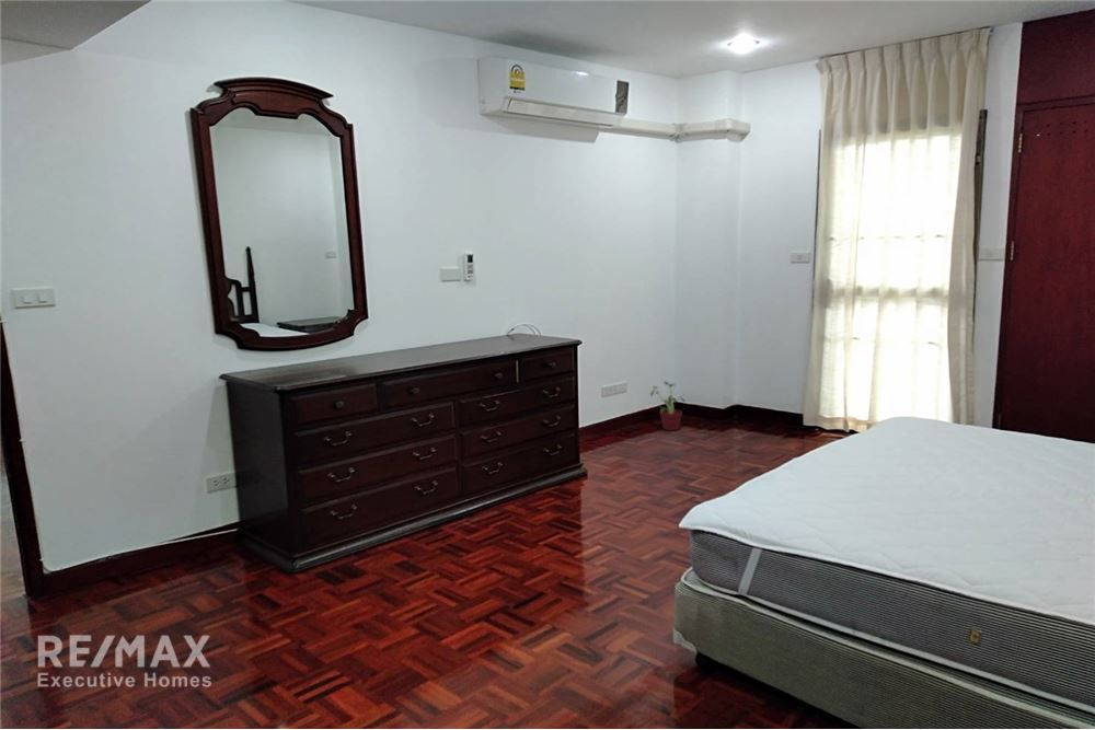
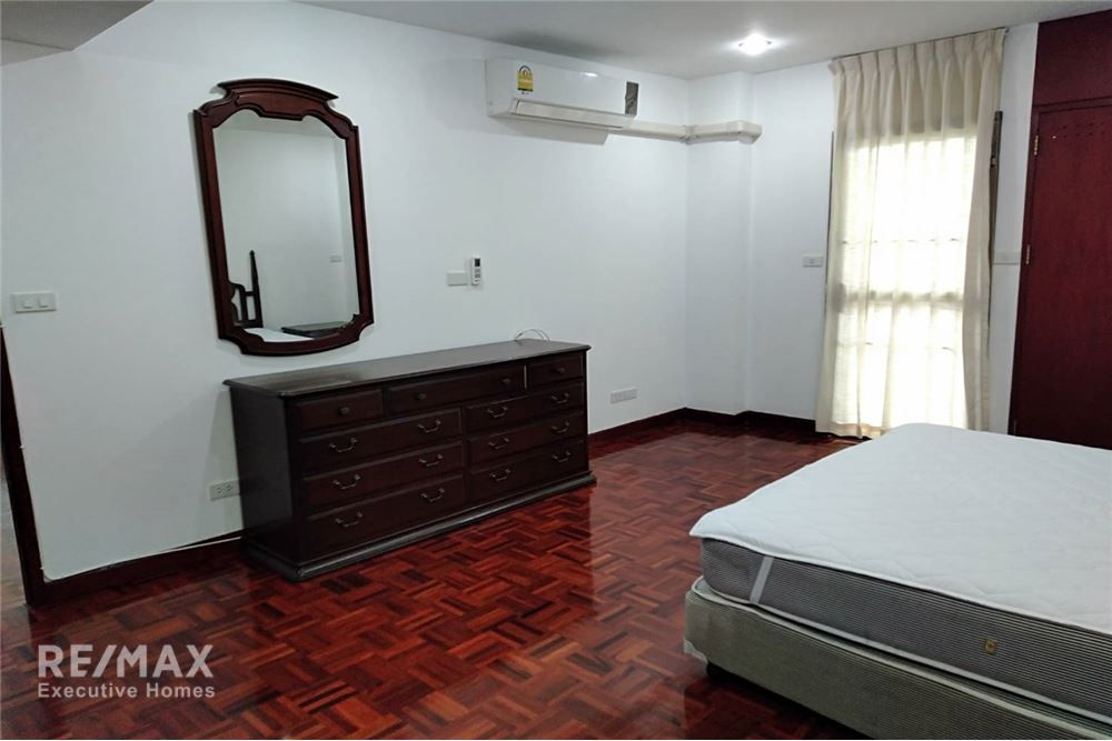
- potted plant [649,381,688,432]
